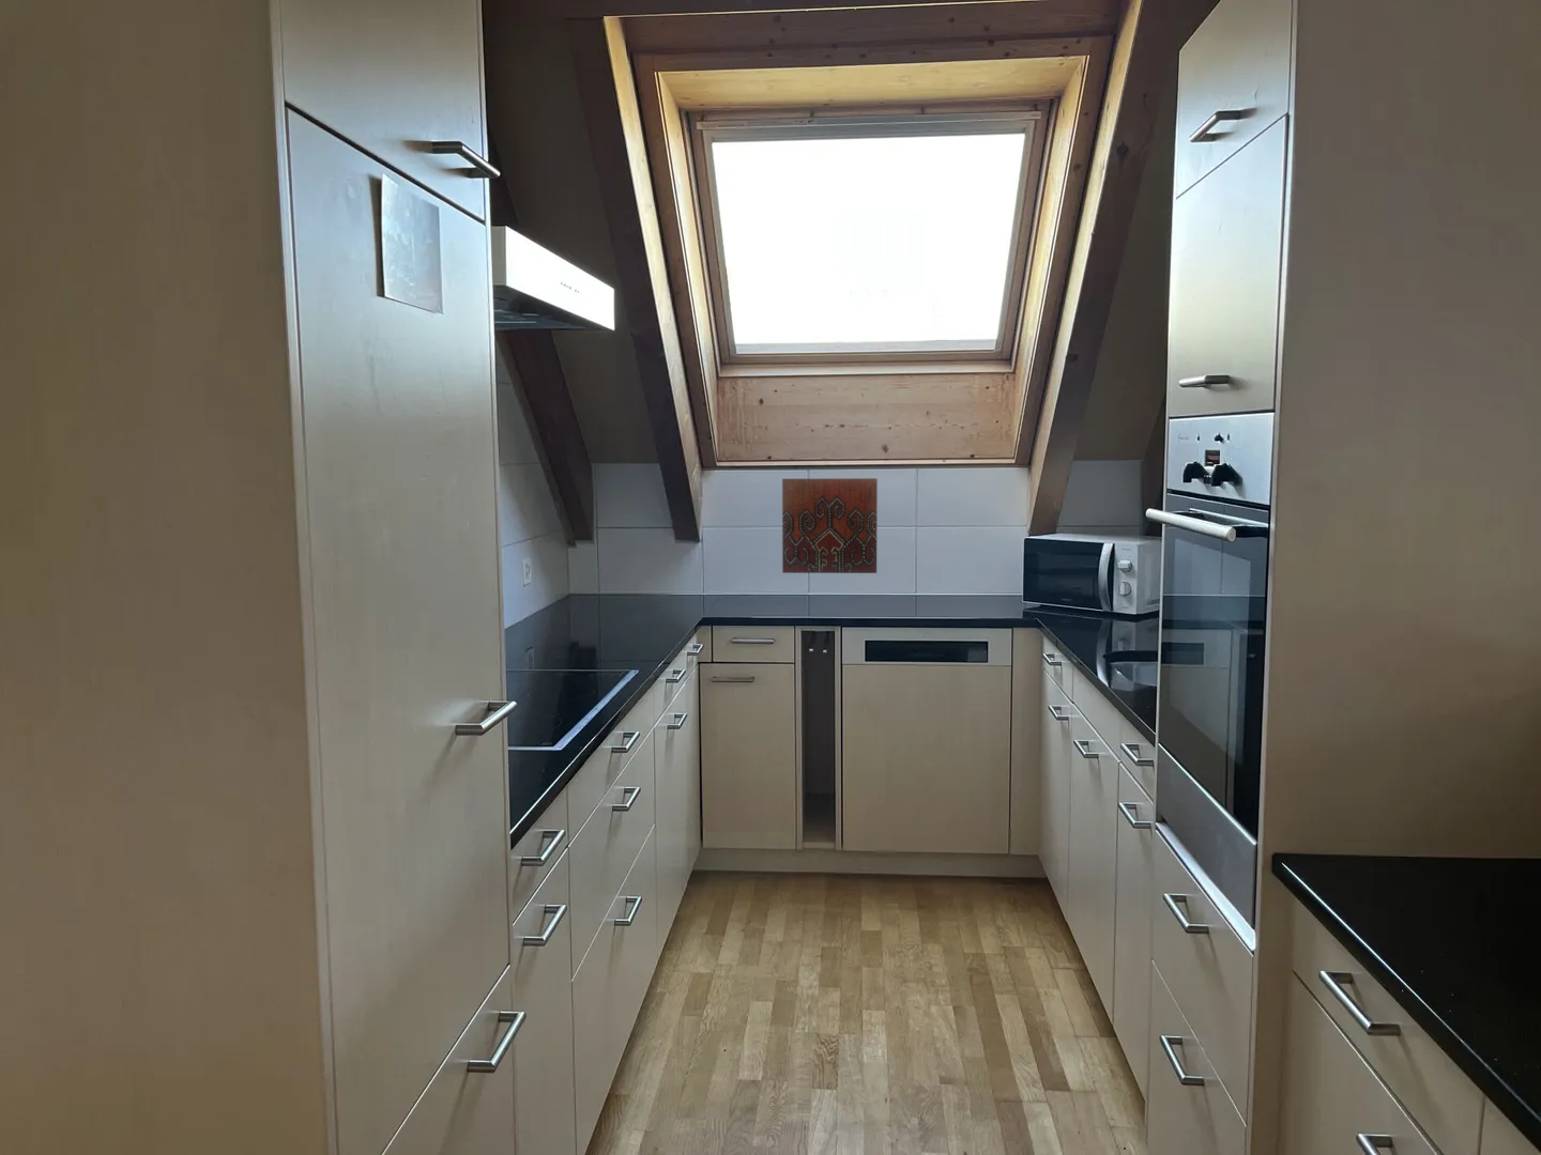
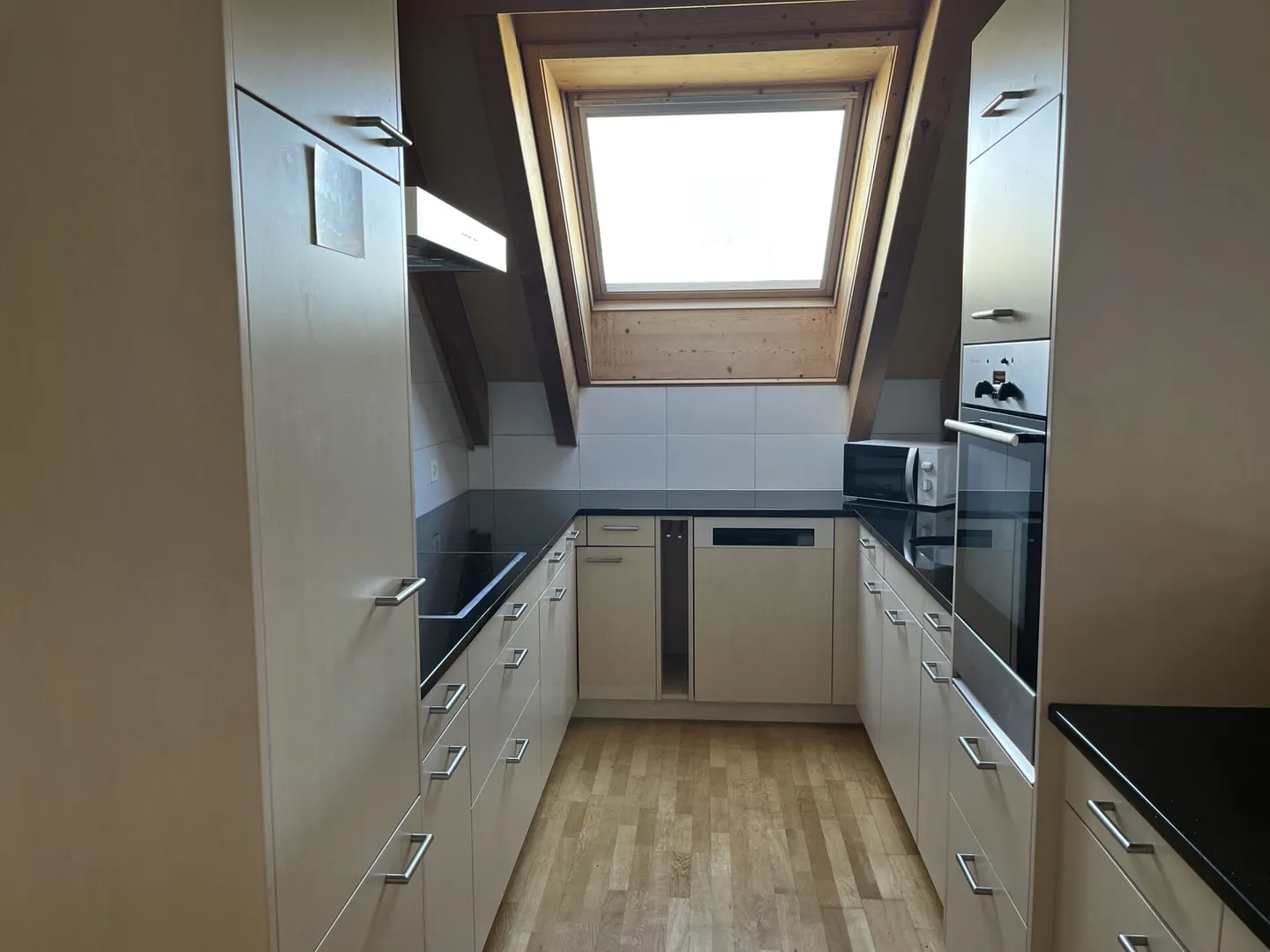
- decorative tile [781,477,878,574]
